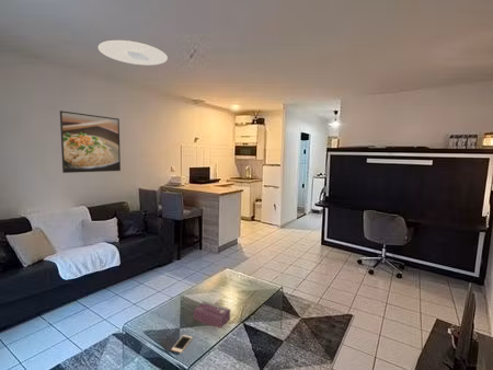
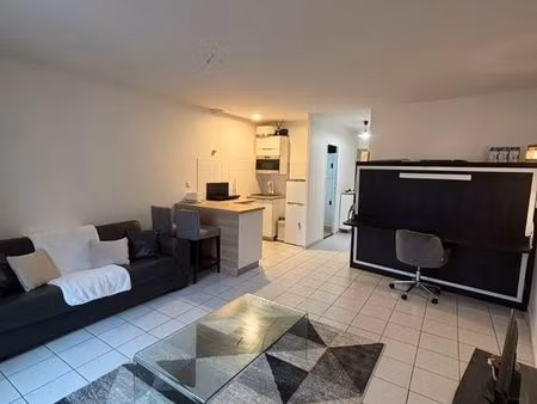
- cell phone [171,334,194,354]
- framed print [59,109,122,174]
- tissue box [193,300,231,329]
- ceiling light [98,39,169,66]
